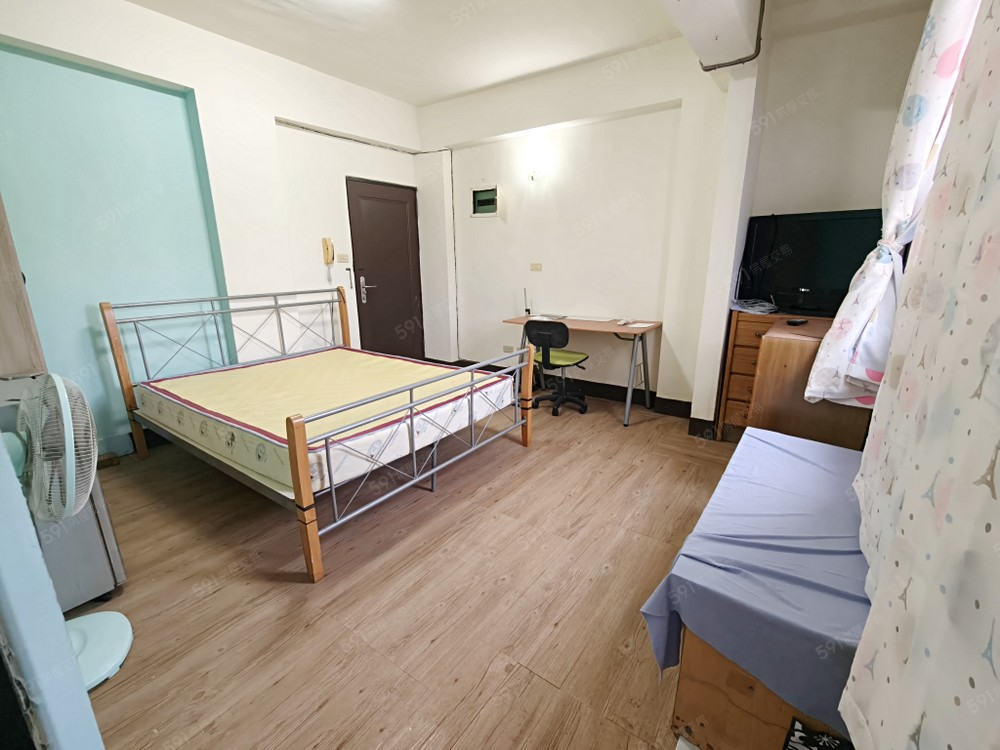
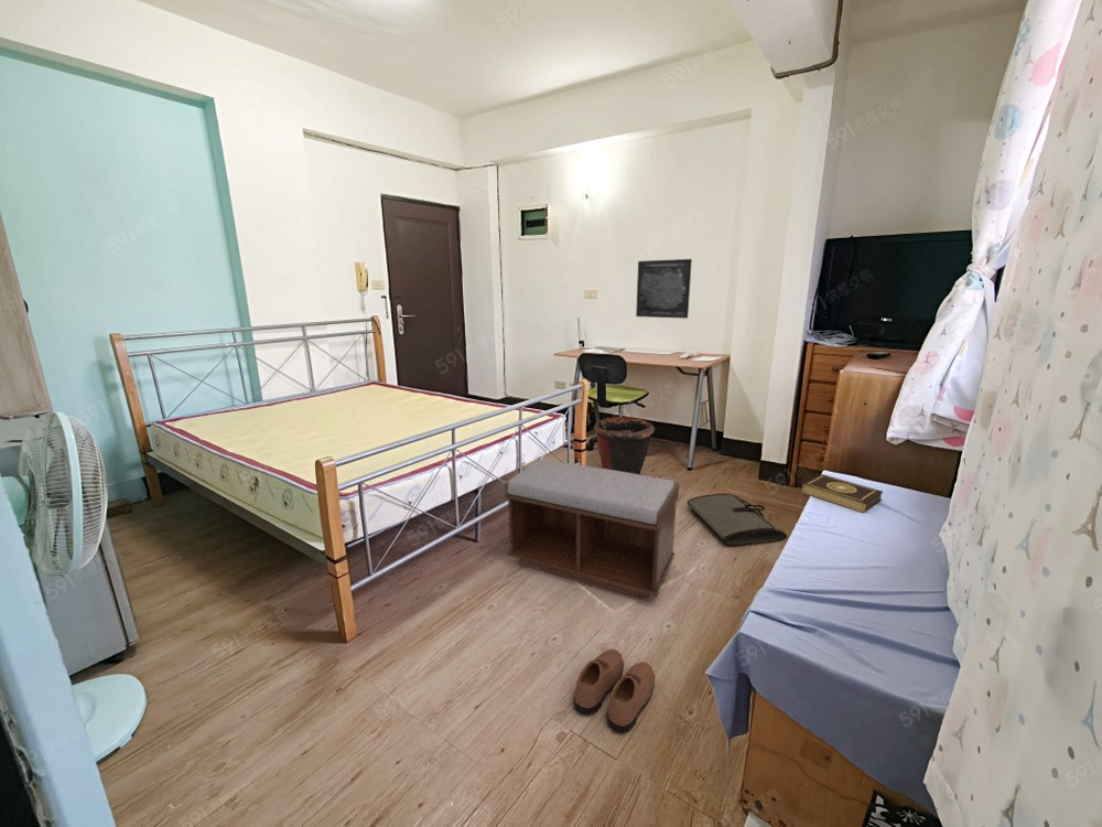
+ bench [504,459,680,602]
+ wall art [635,258,693,320]
+ waste bin [593,416,656,475]
+ tool roll [687,493,788,547]
+ shoe [573,648,656,734]
+ book [801,473,884,514]
